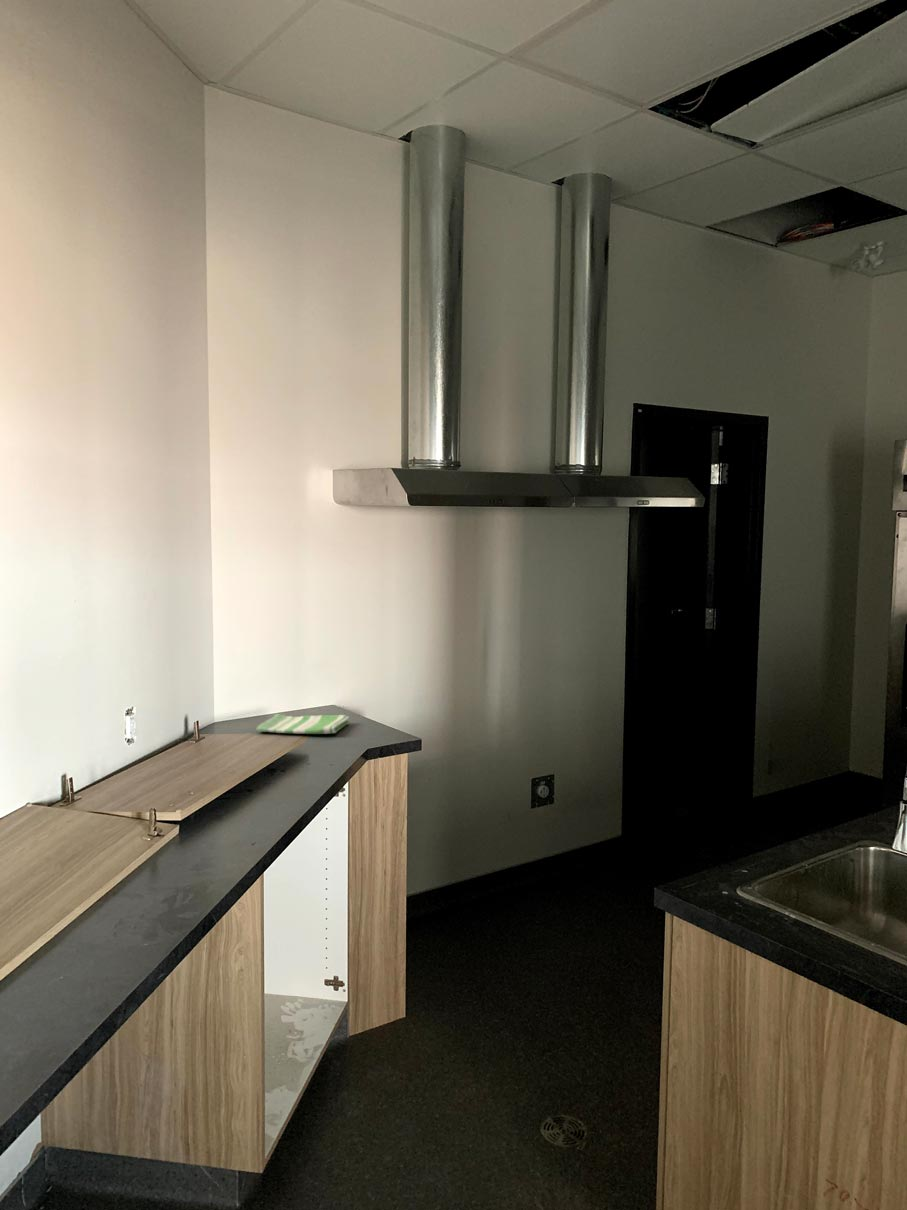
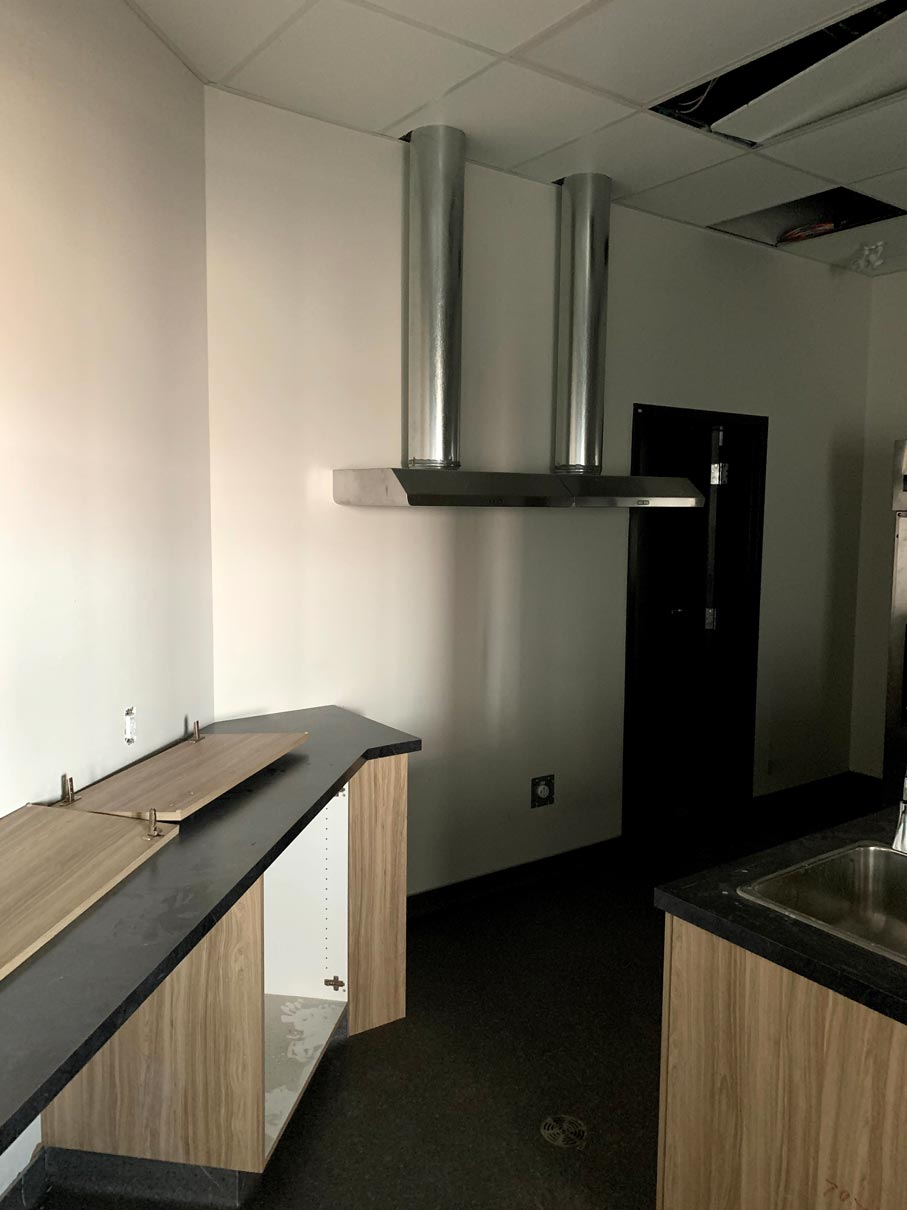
- dish towel [255,713,350,735]
